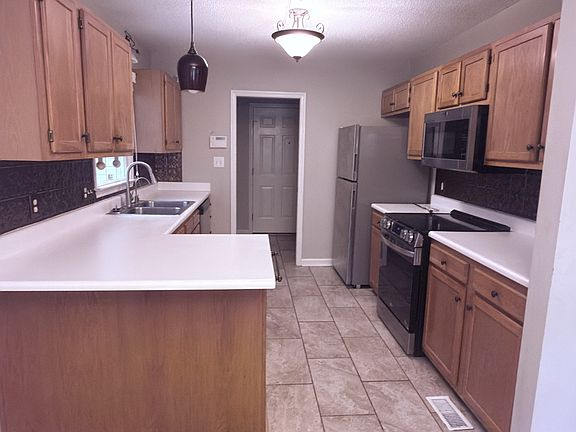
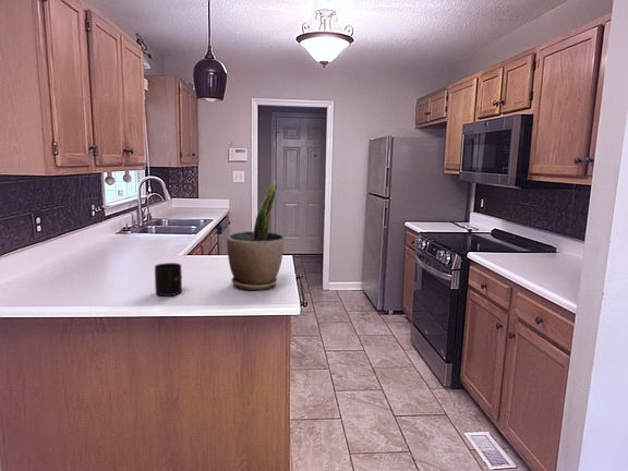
+ mug [154,262,183,297]
+ potted plant [226,181,286,291]
